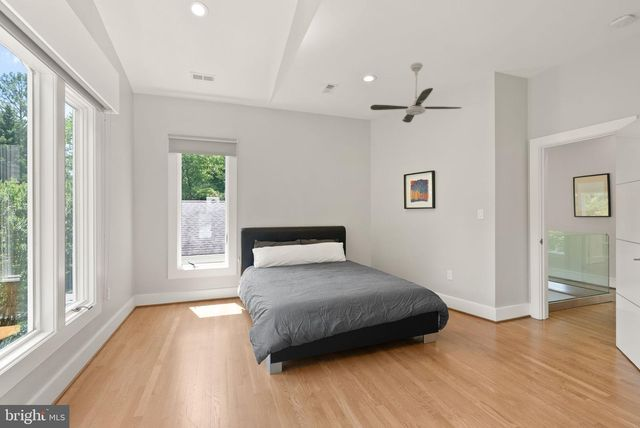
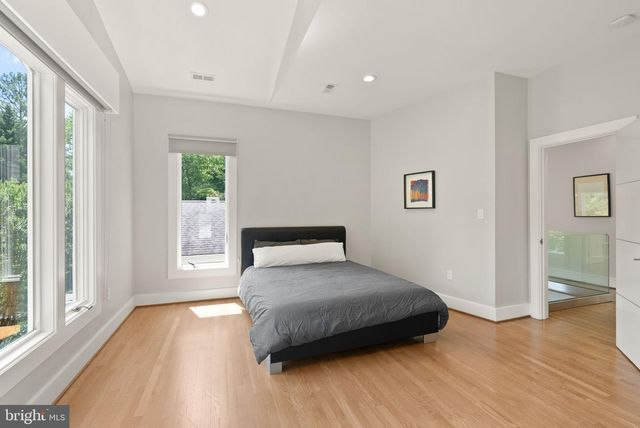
- ceiling fan [369,62,463,124]
